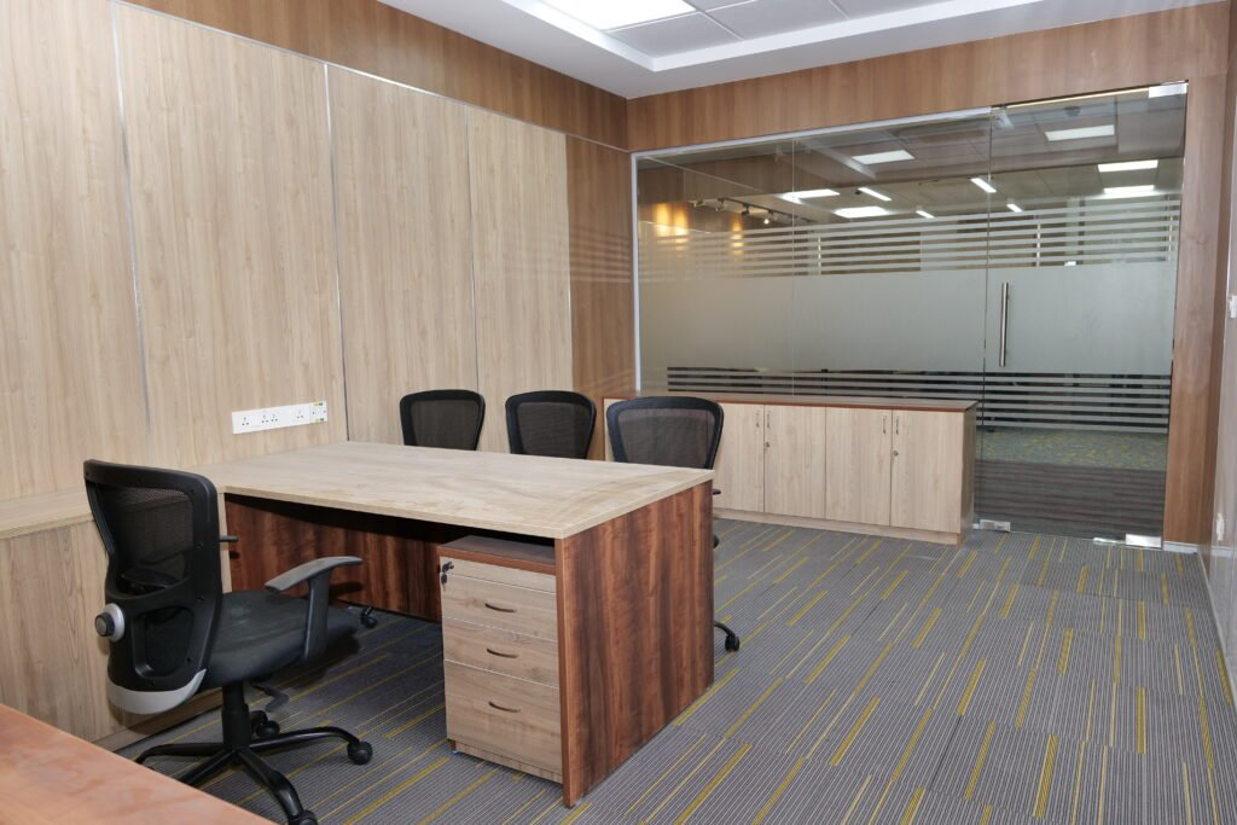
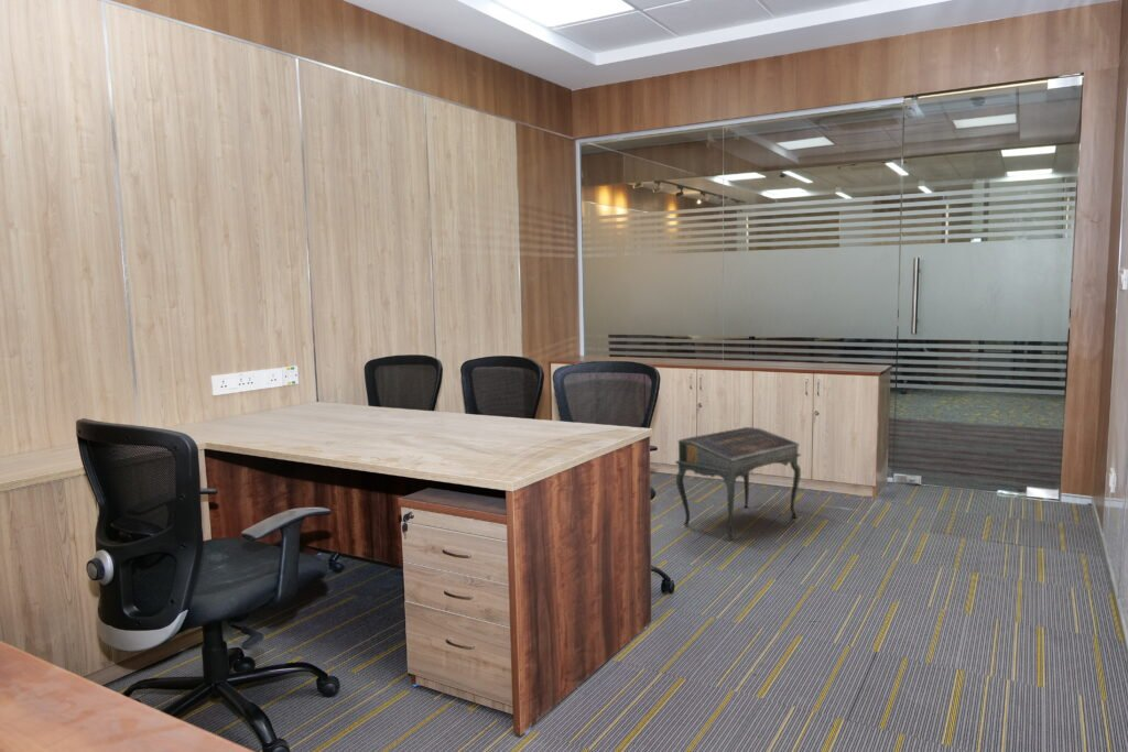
+ writing desk [674,426,802,540]
